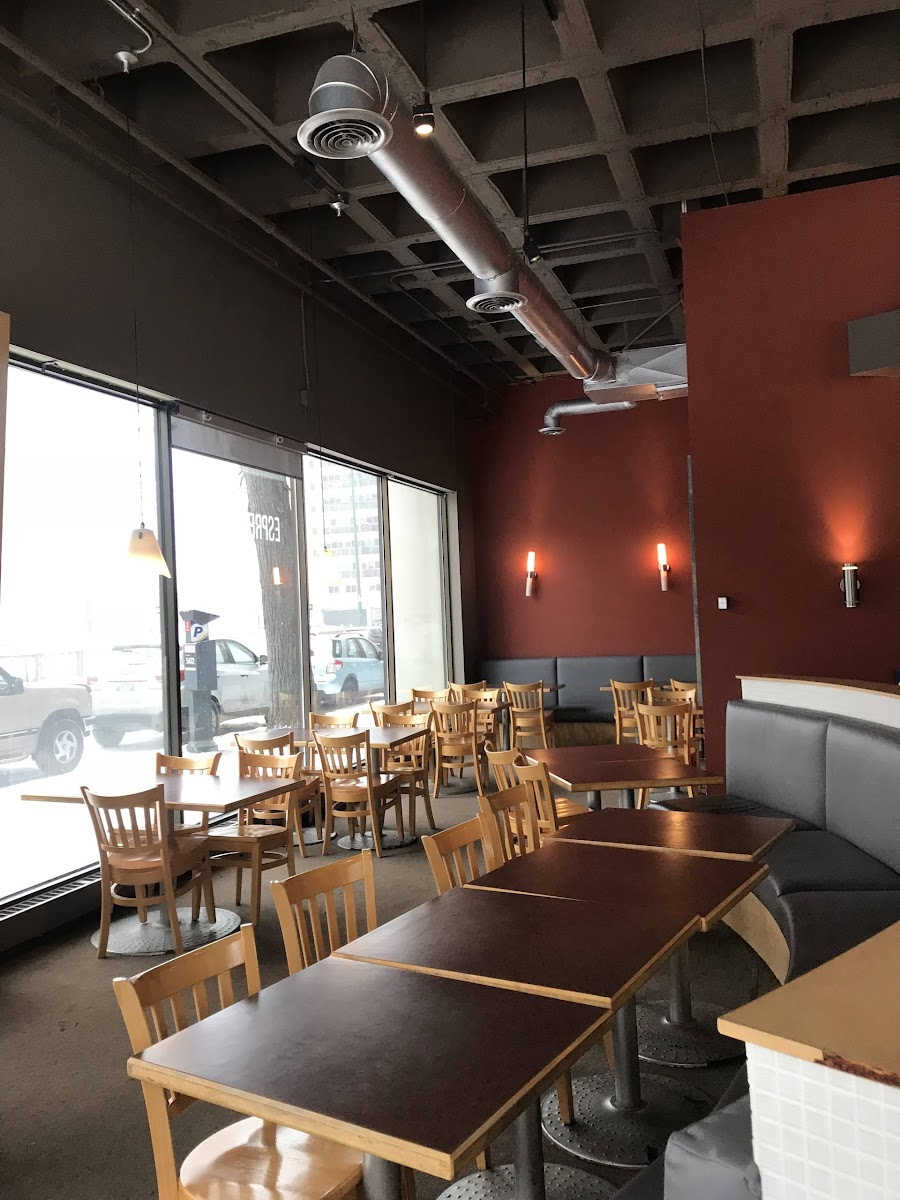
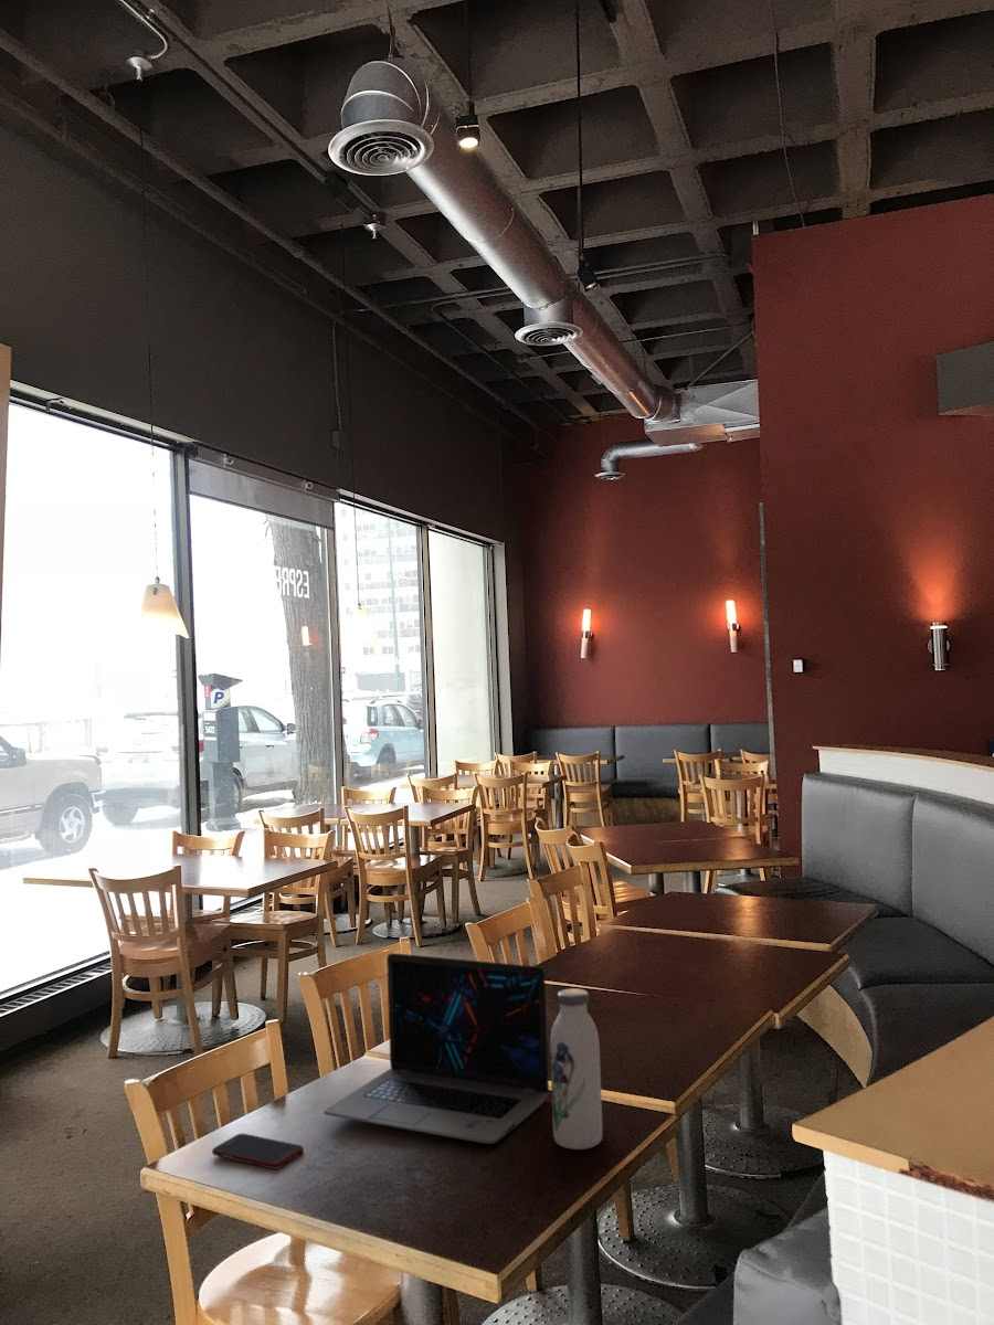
+ water bottle [549,987,603,1151]
+ cell phone [211,1133,305,1170]
+ laptop [322,952,550,1145]
